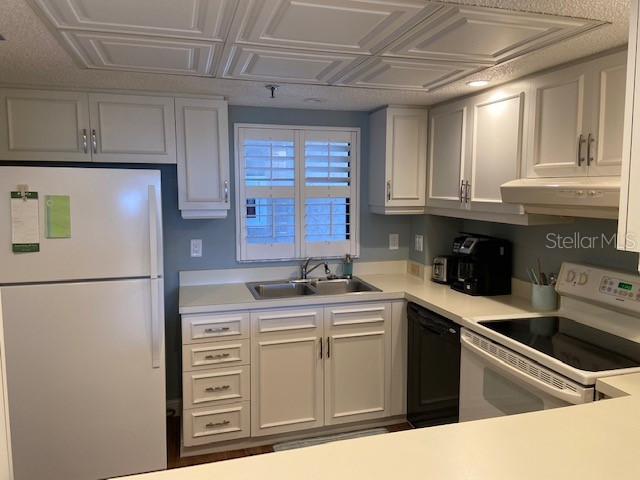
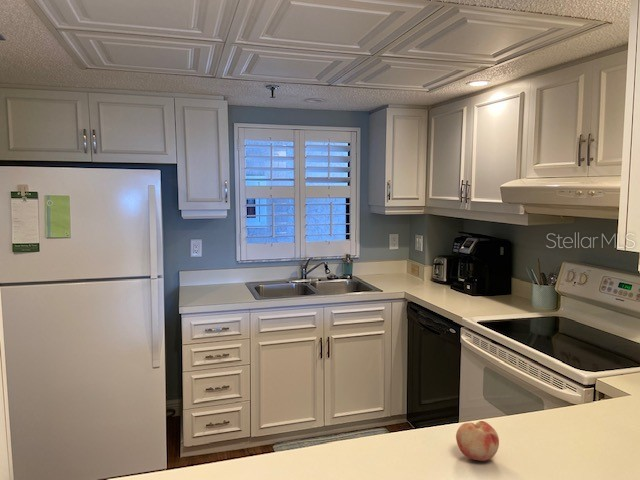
+ fruit [455,420,500,462]
